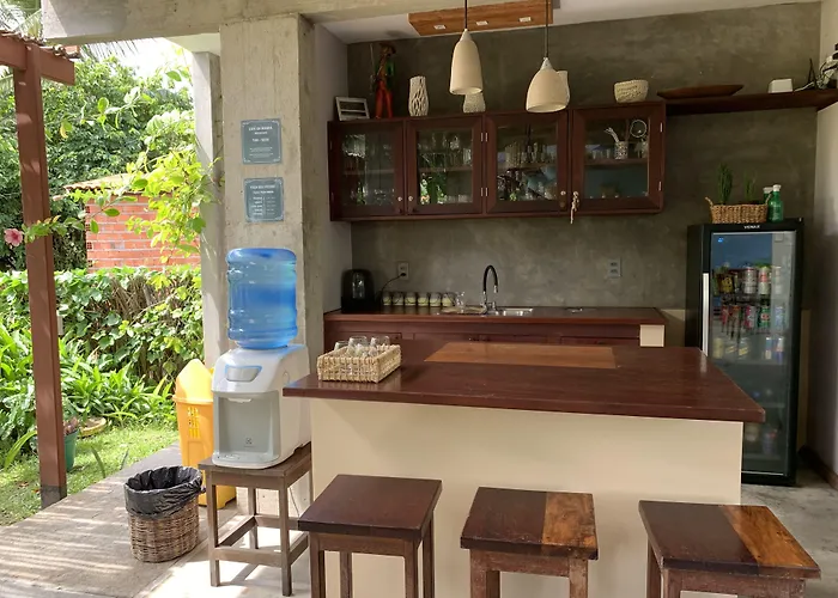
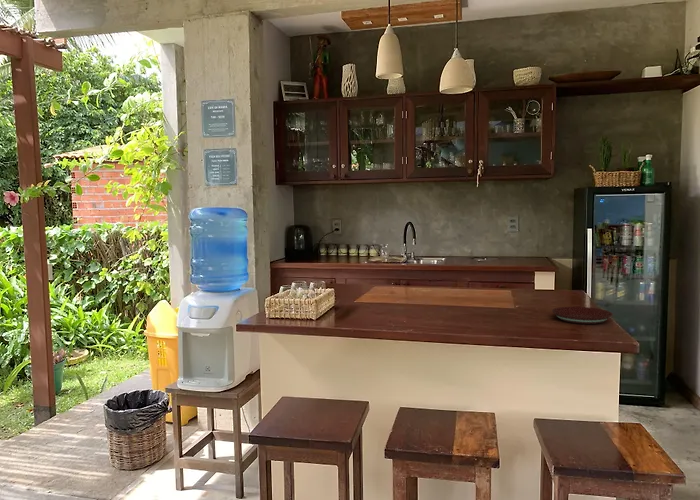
+ plate [551,306,614,325]
